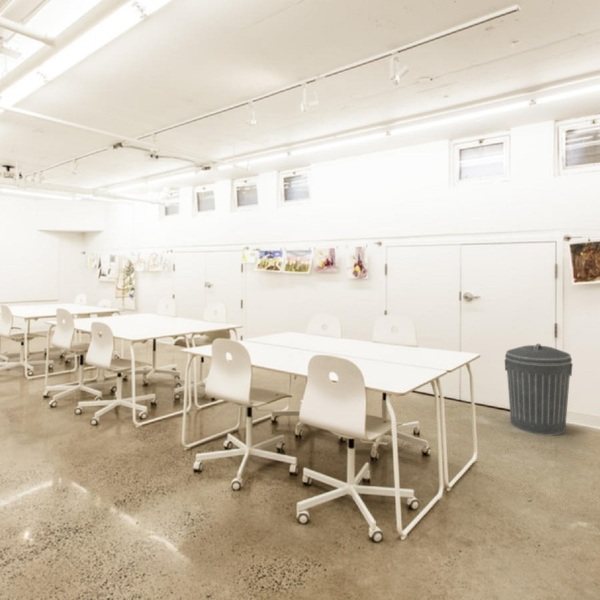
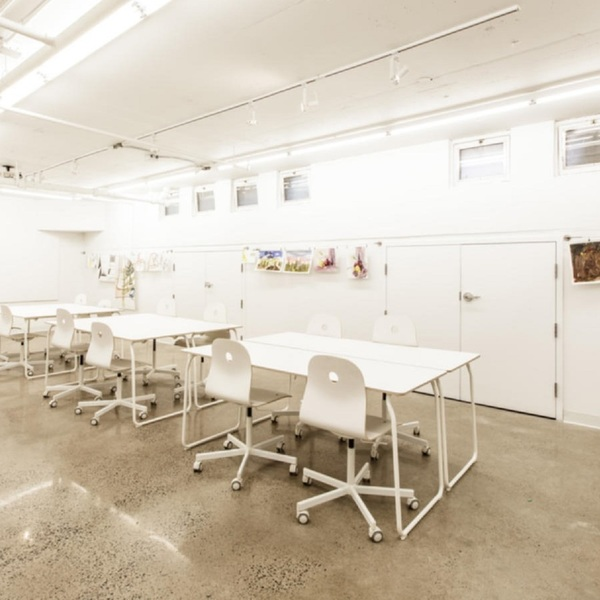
- trash can [504,343,574,436]
